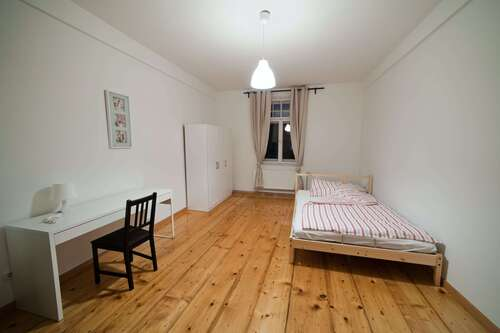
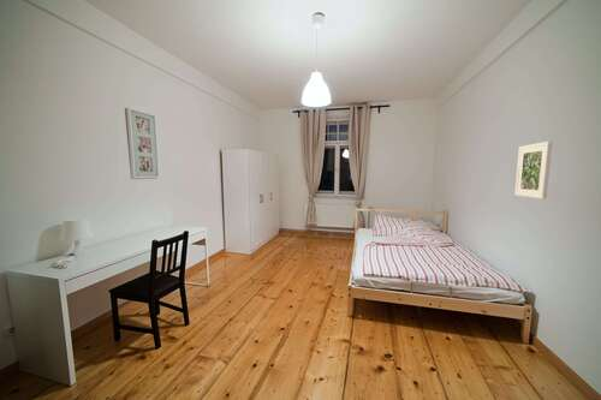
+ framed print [513,141,553,201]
